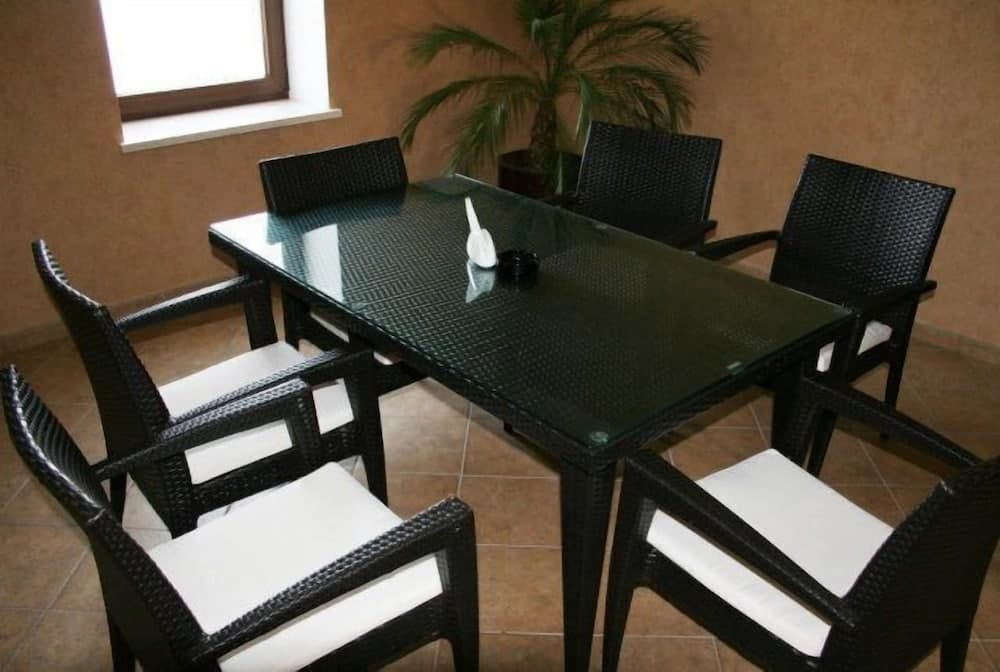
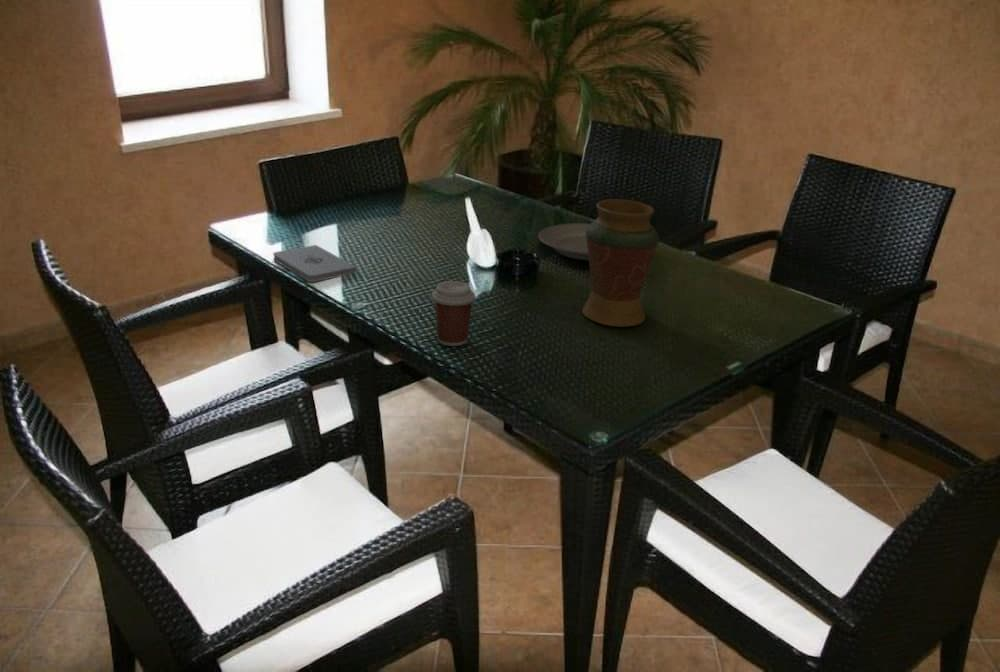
+ decorative vase [581,198,660,328]
+ plate [538,222,591,262]
+ notepad [272,244,358,283]
+ coffee cup [431,280,476,347]
